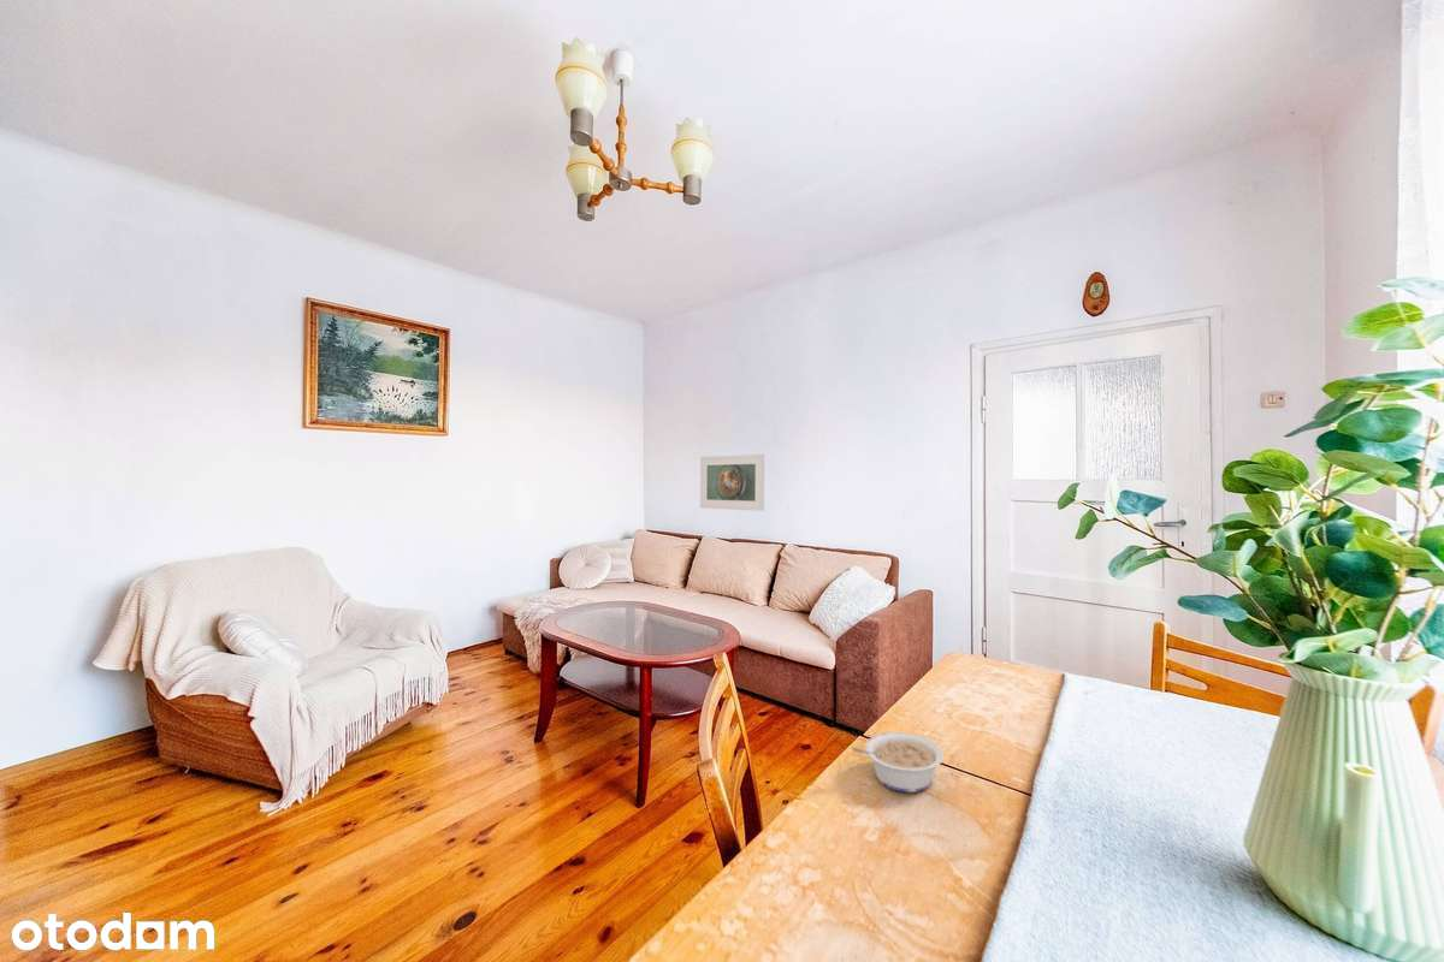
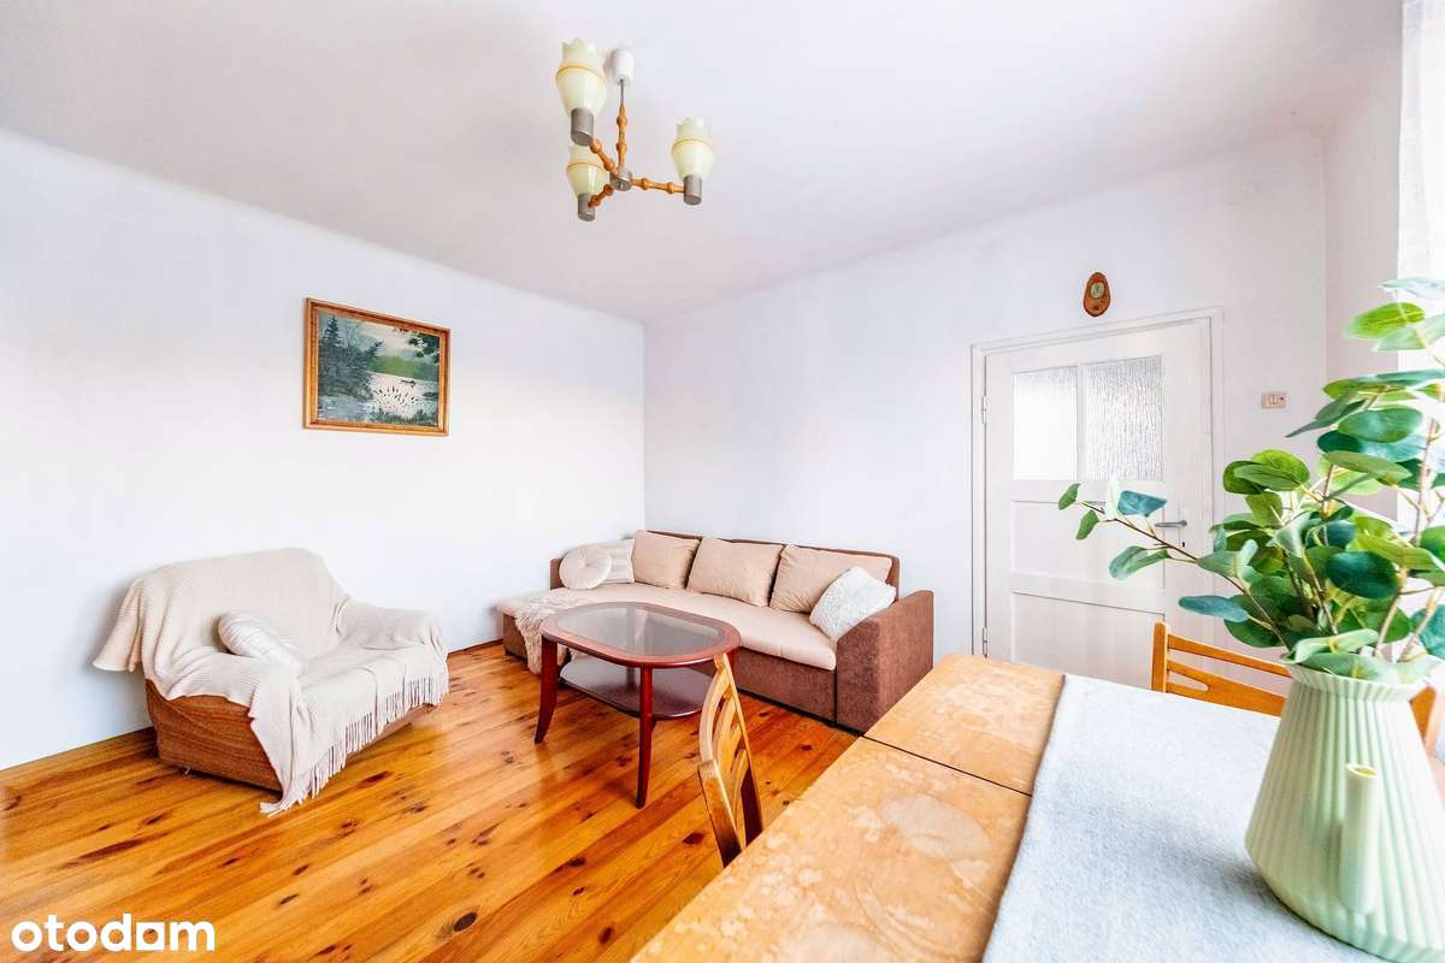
- legume [851,731,945,794]
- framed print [699,453,765,512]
